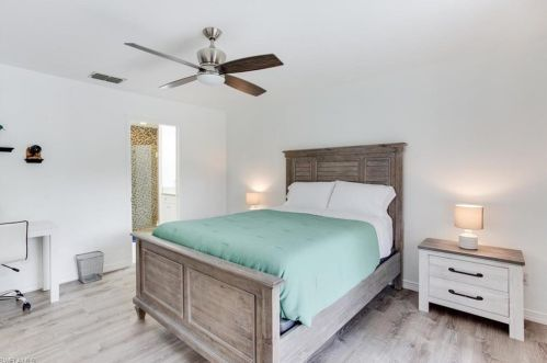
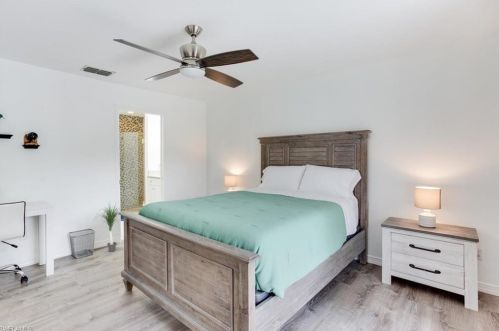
+ potted plant [93,202,120,253]
